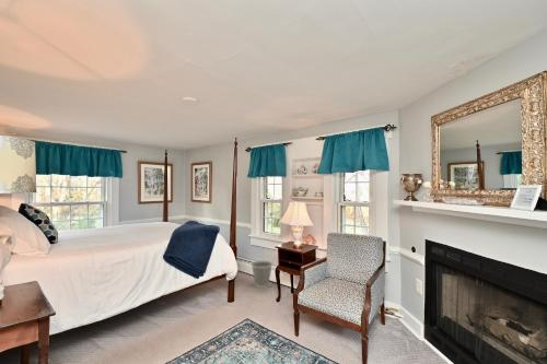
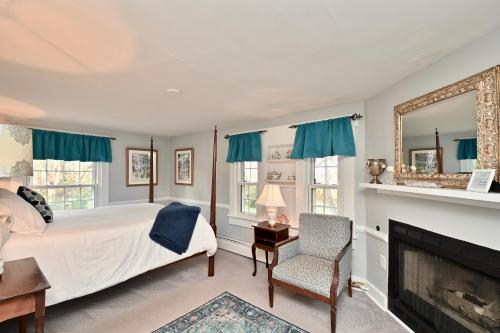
- wastebasket [251,260,274,289]
